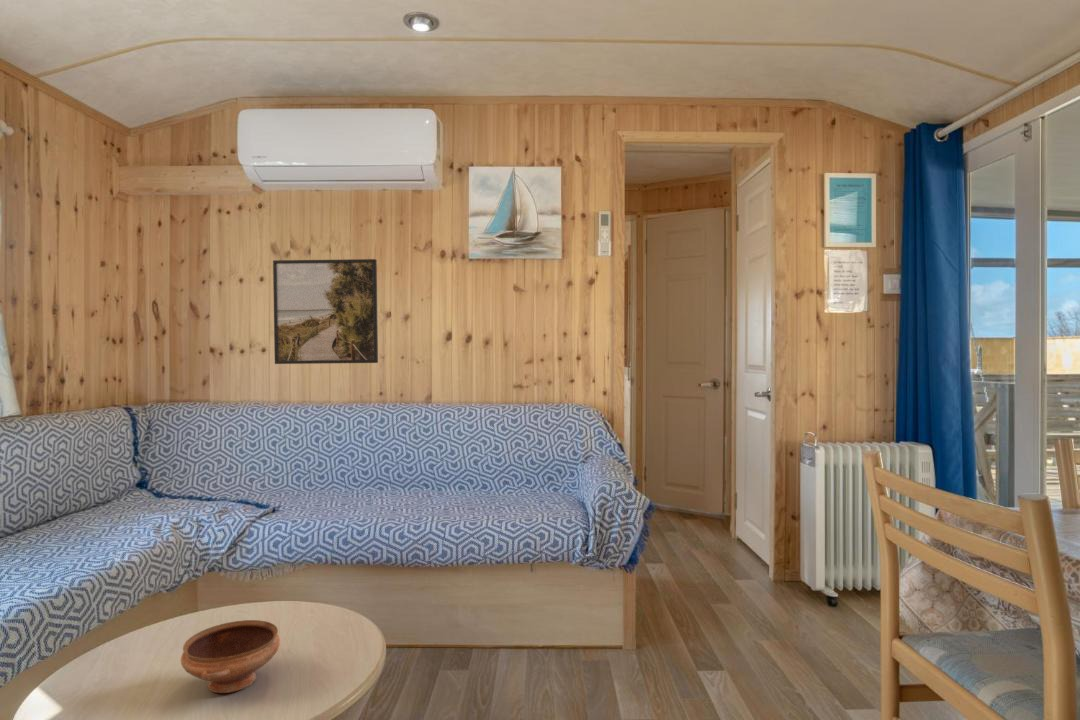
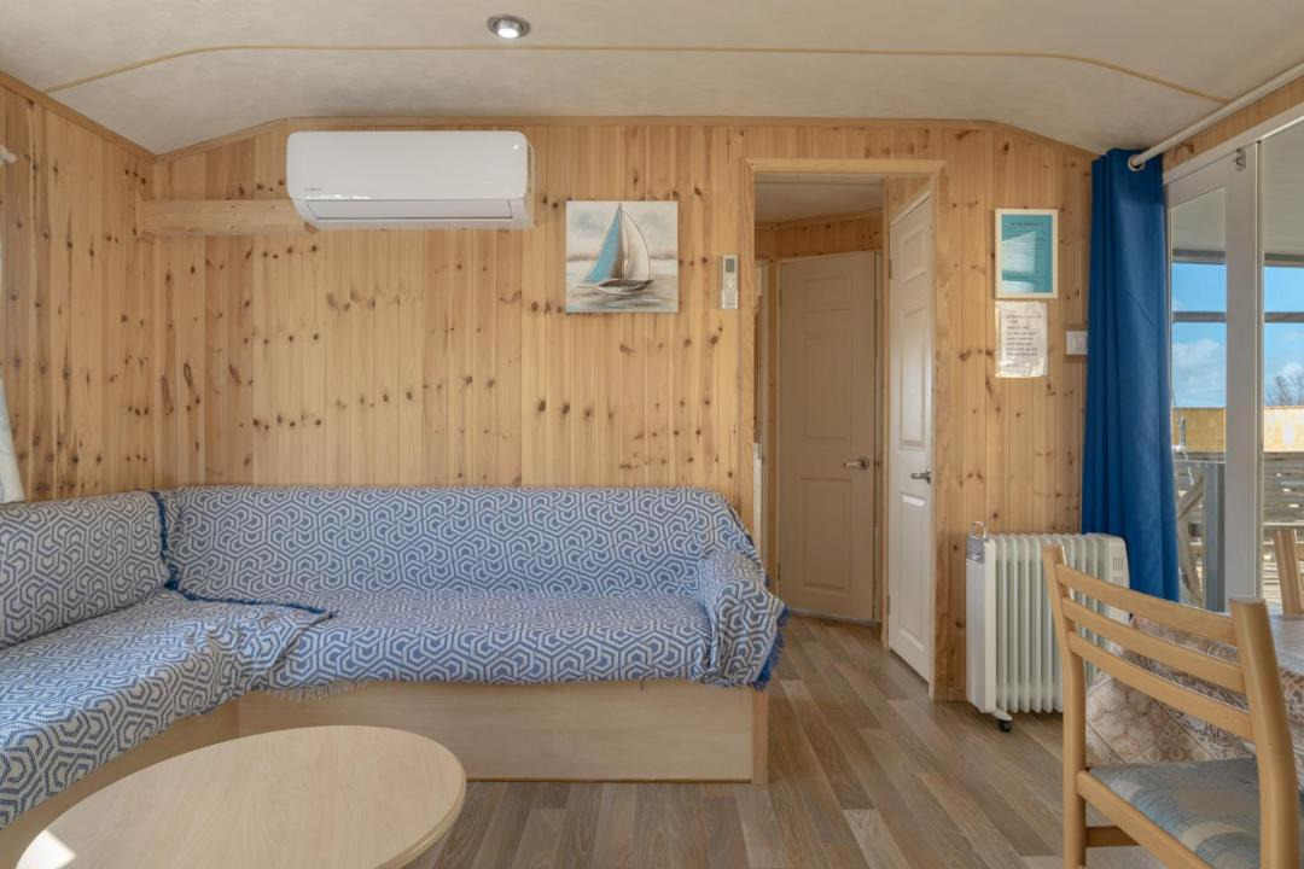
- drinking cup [180,619,281,694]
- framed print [272,258,379,365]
